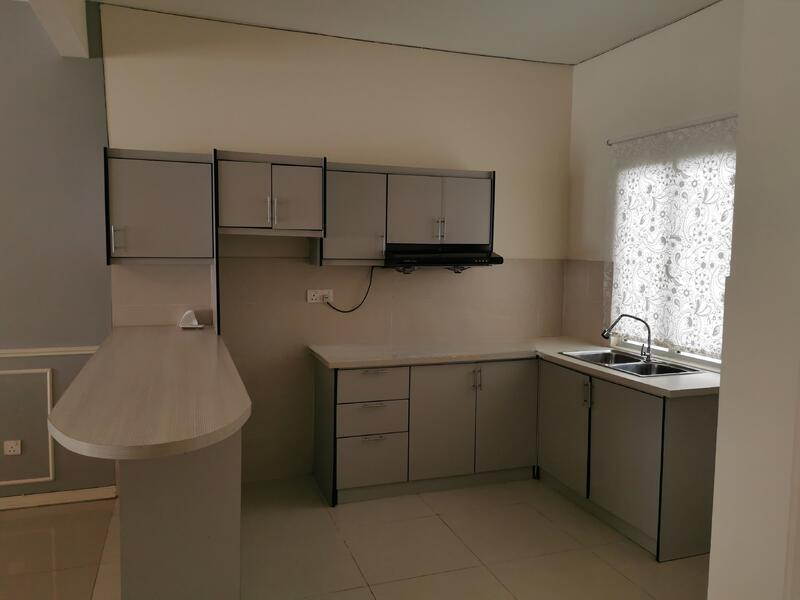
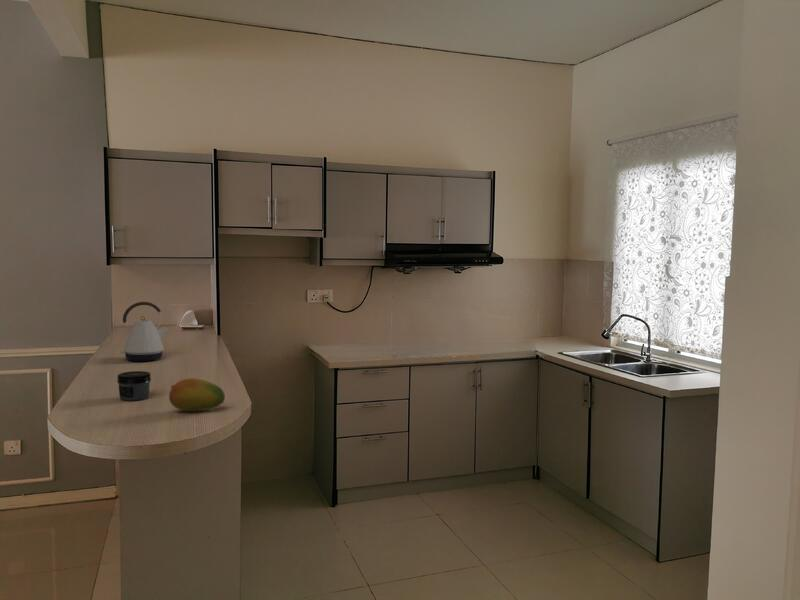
+ kettle [119,301,170,362]
+ fruit [168,377,226,412]
+ jar [116,370,152,402]
